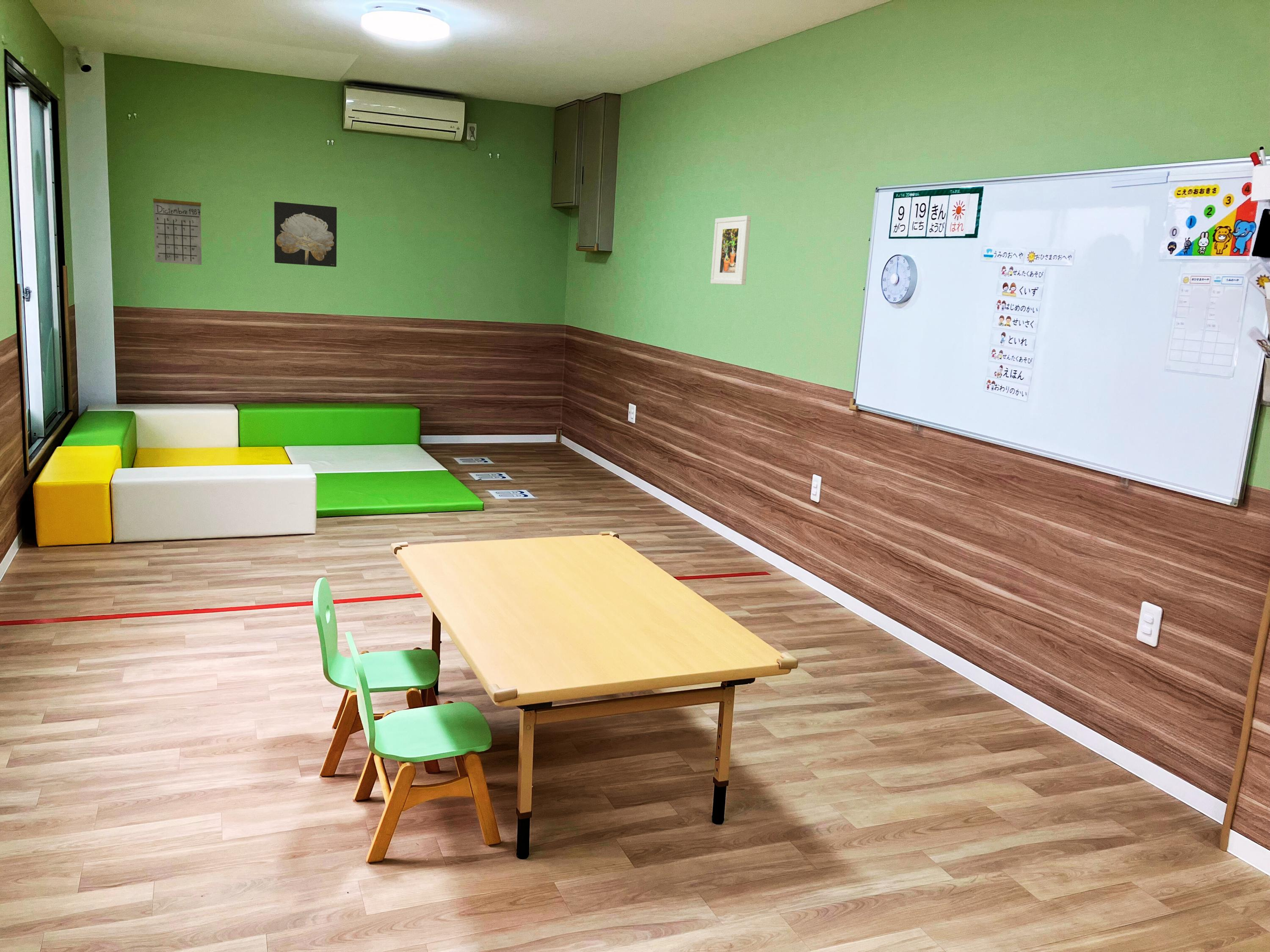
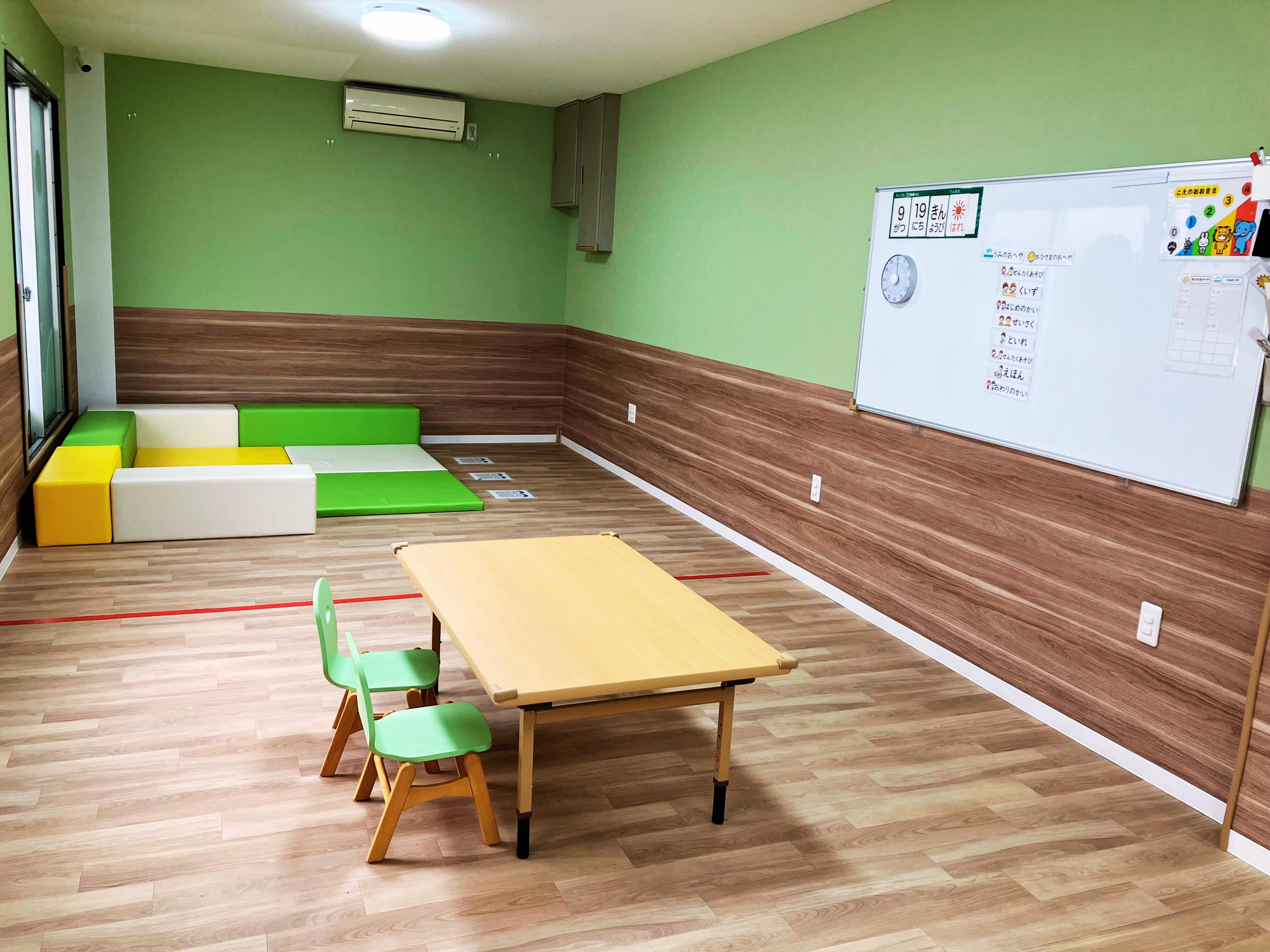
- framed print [710,215,751,285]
- wall art [274,201,337,267]
- calendar [153,185,202,265]
